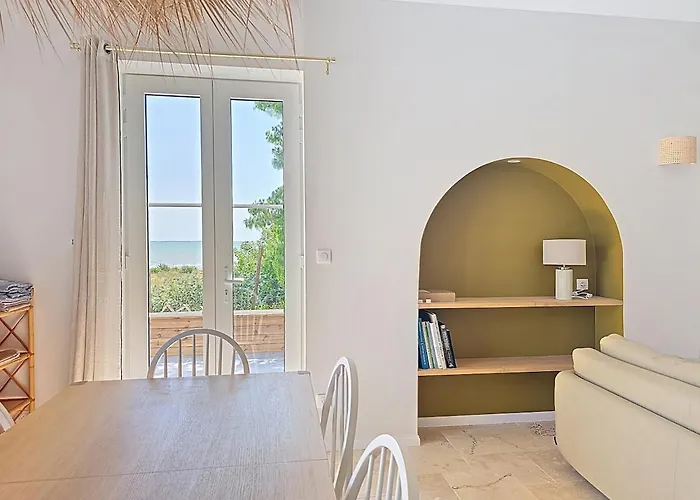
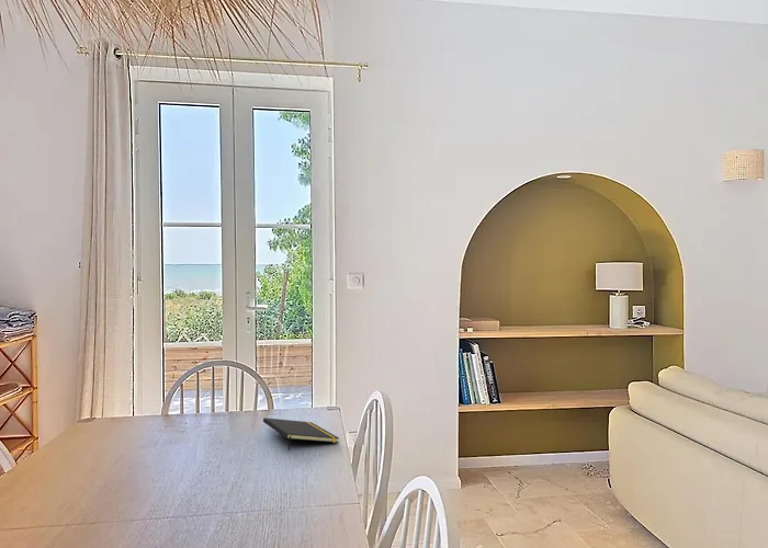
+ notepad [262,416,340,452]
